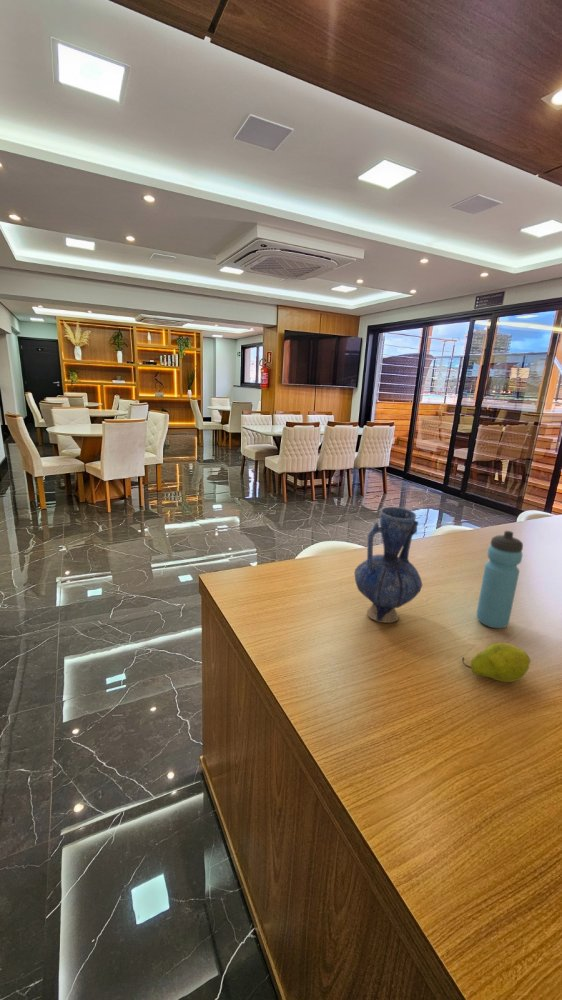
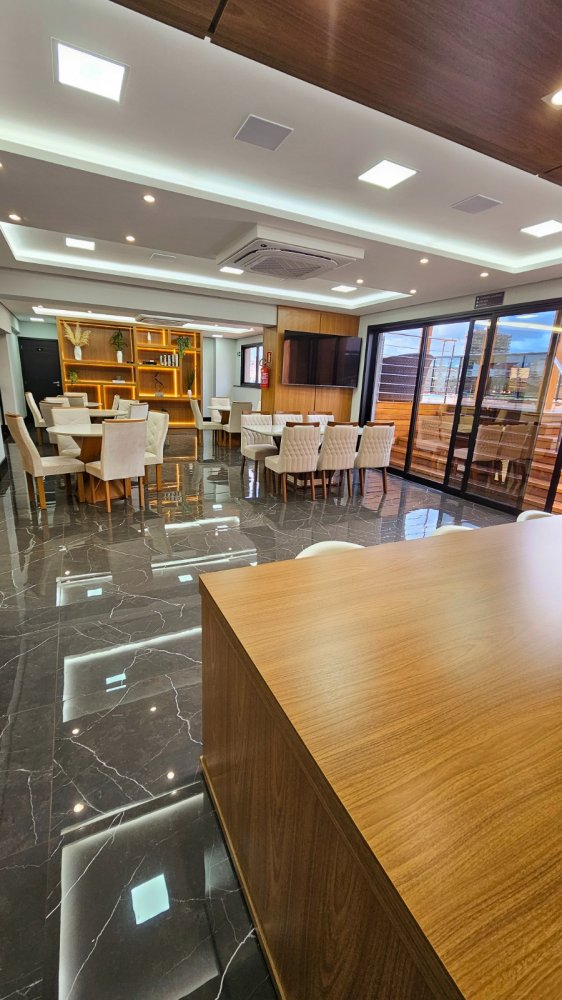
- water bottle [476,530,524,629]
- fruit [461,642,531,683]
- vase [353,506,423,624]
